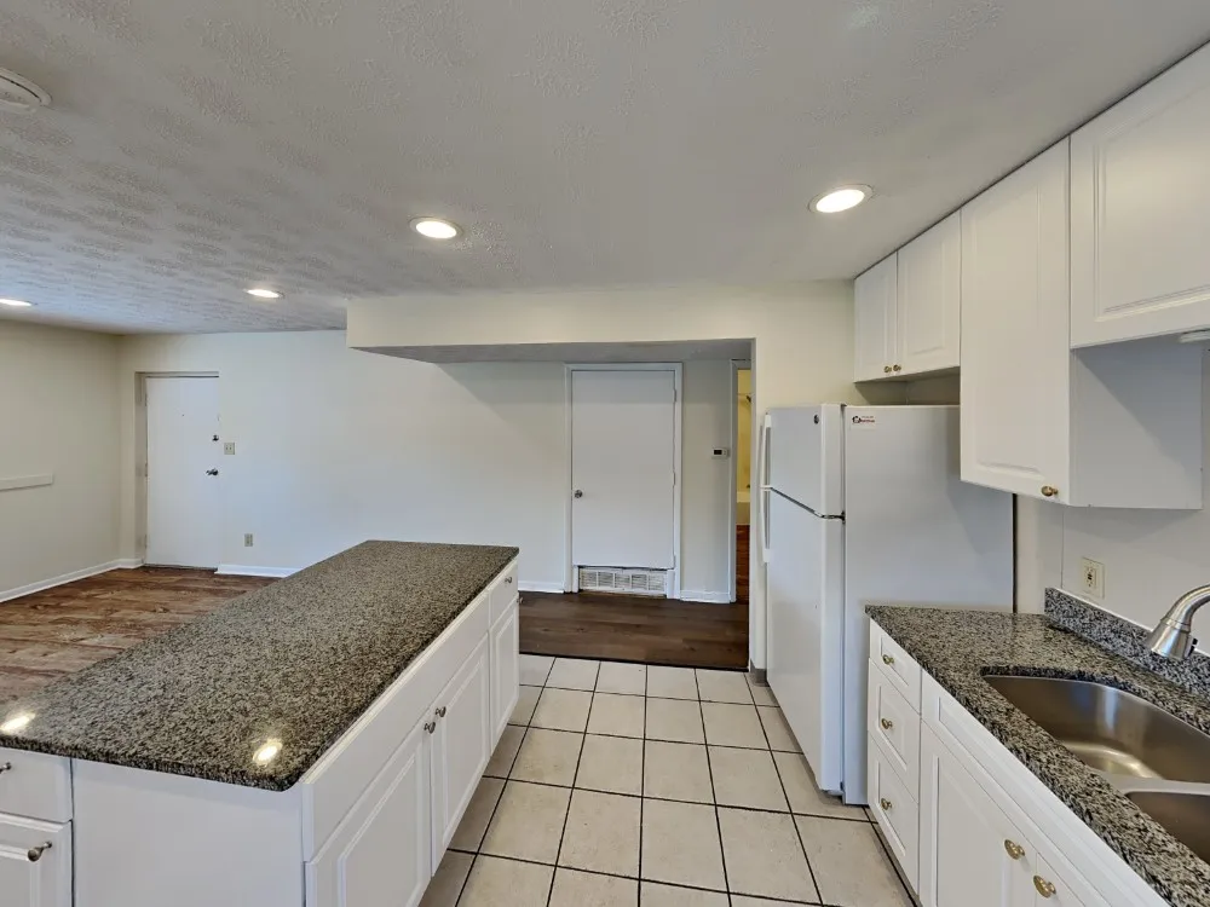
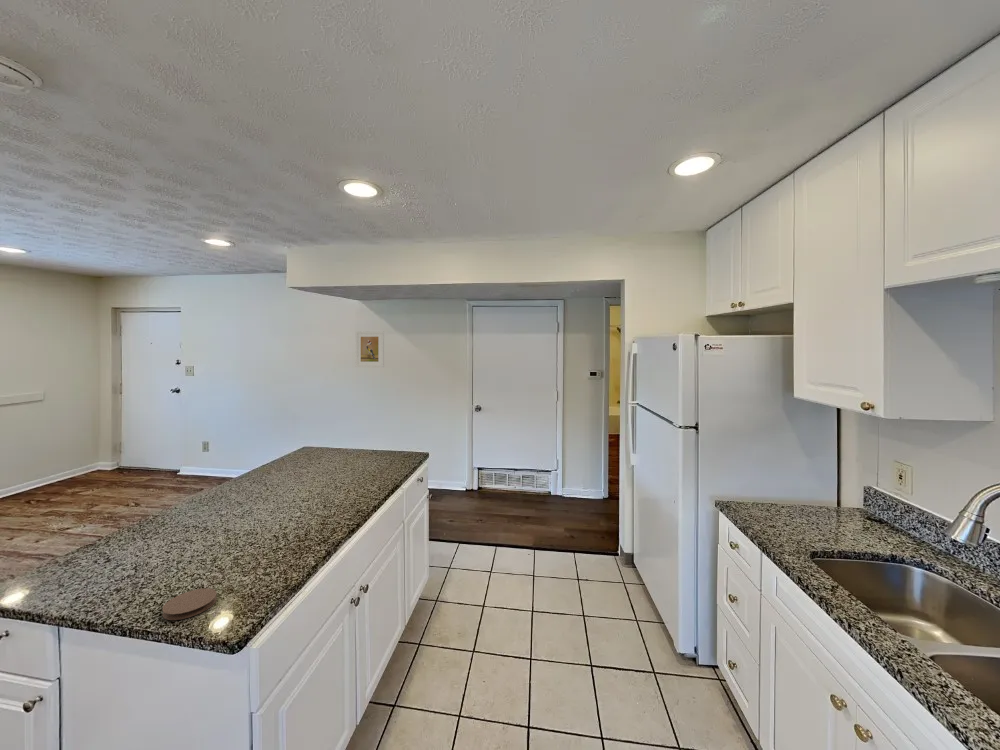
+ coaster [161,588,218,621]
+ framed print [355,330,385,368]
